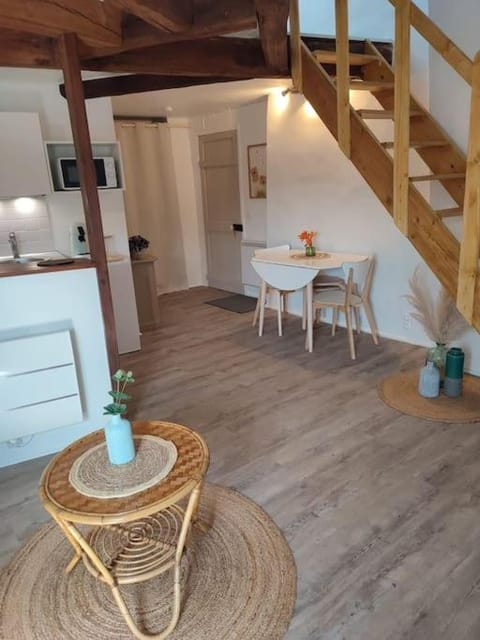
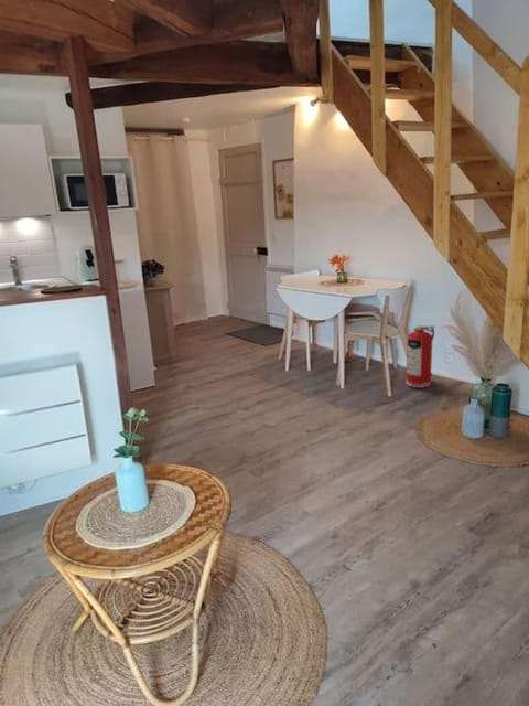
+ fire extinguisher [404,324,436,388]
